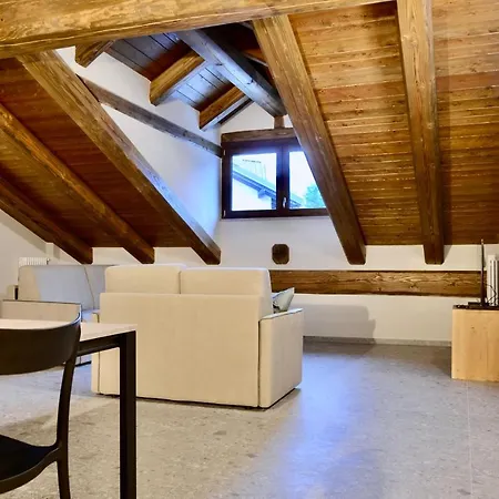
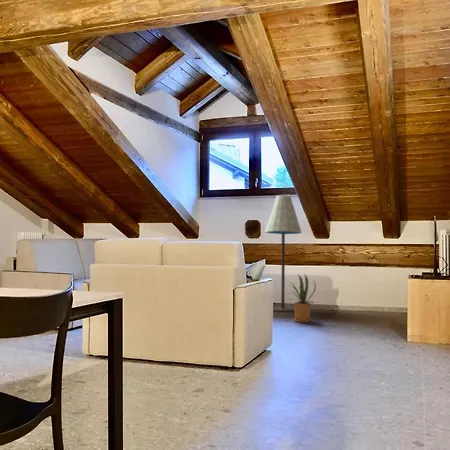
+ house plant [285,273,317,324]
+ floor lamp [264,194,303,313]
